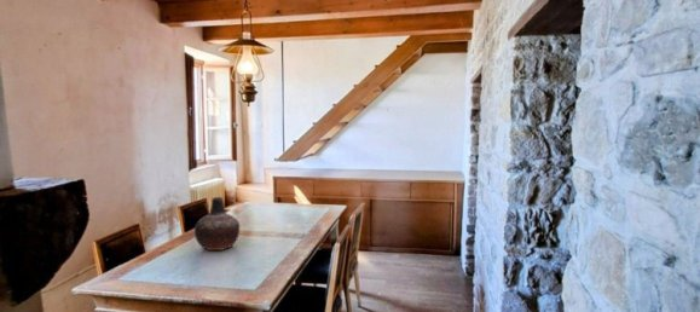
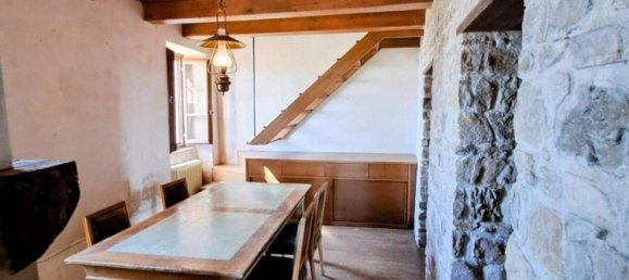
- vase [193,196,241,252]
